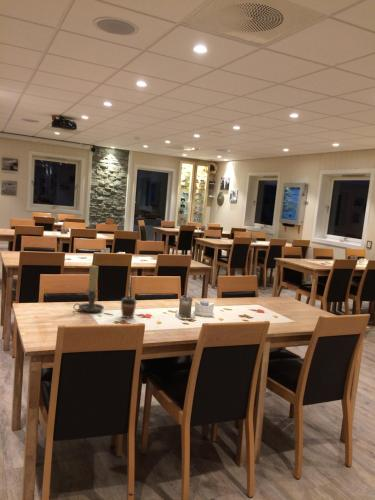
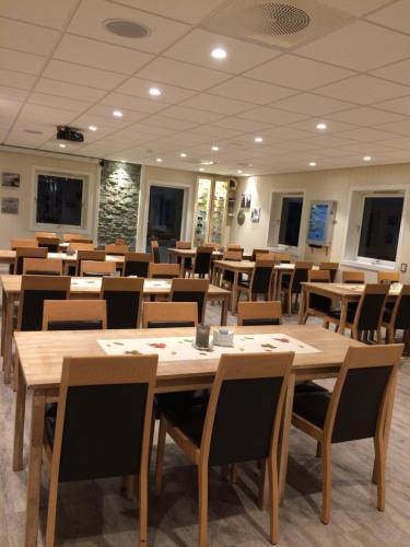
- coffee cup [120,295,138,319]
- candle holder [73,264,105,313]
